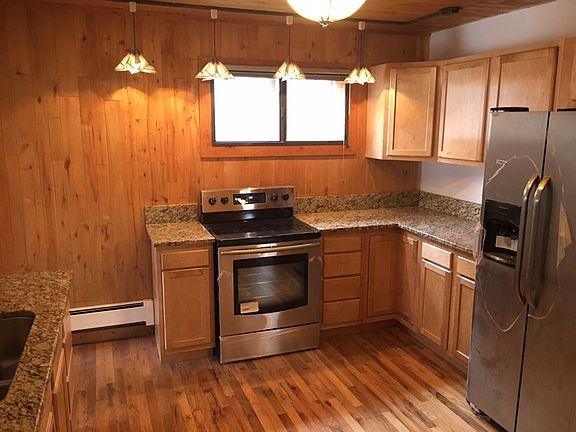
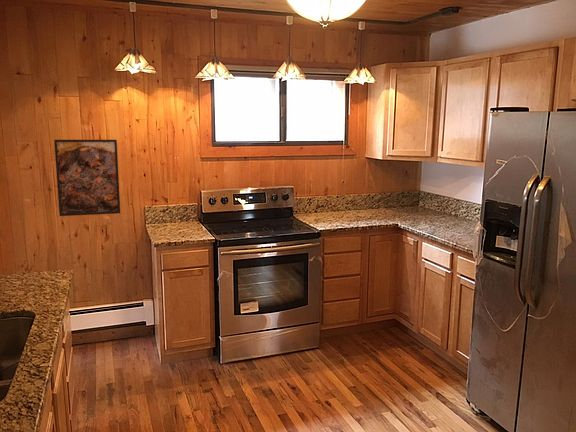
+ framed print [53,139,121,217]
